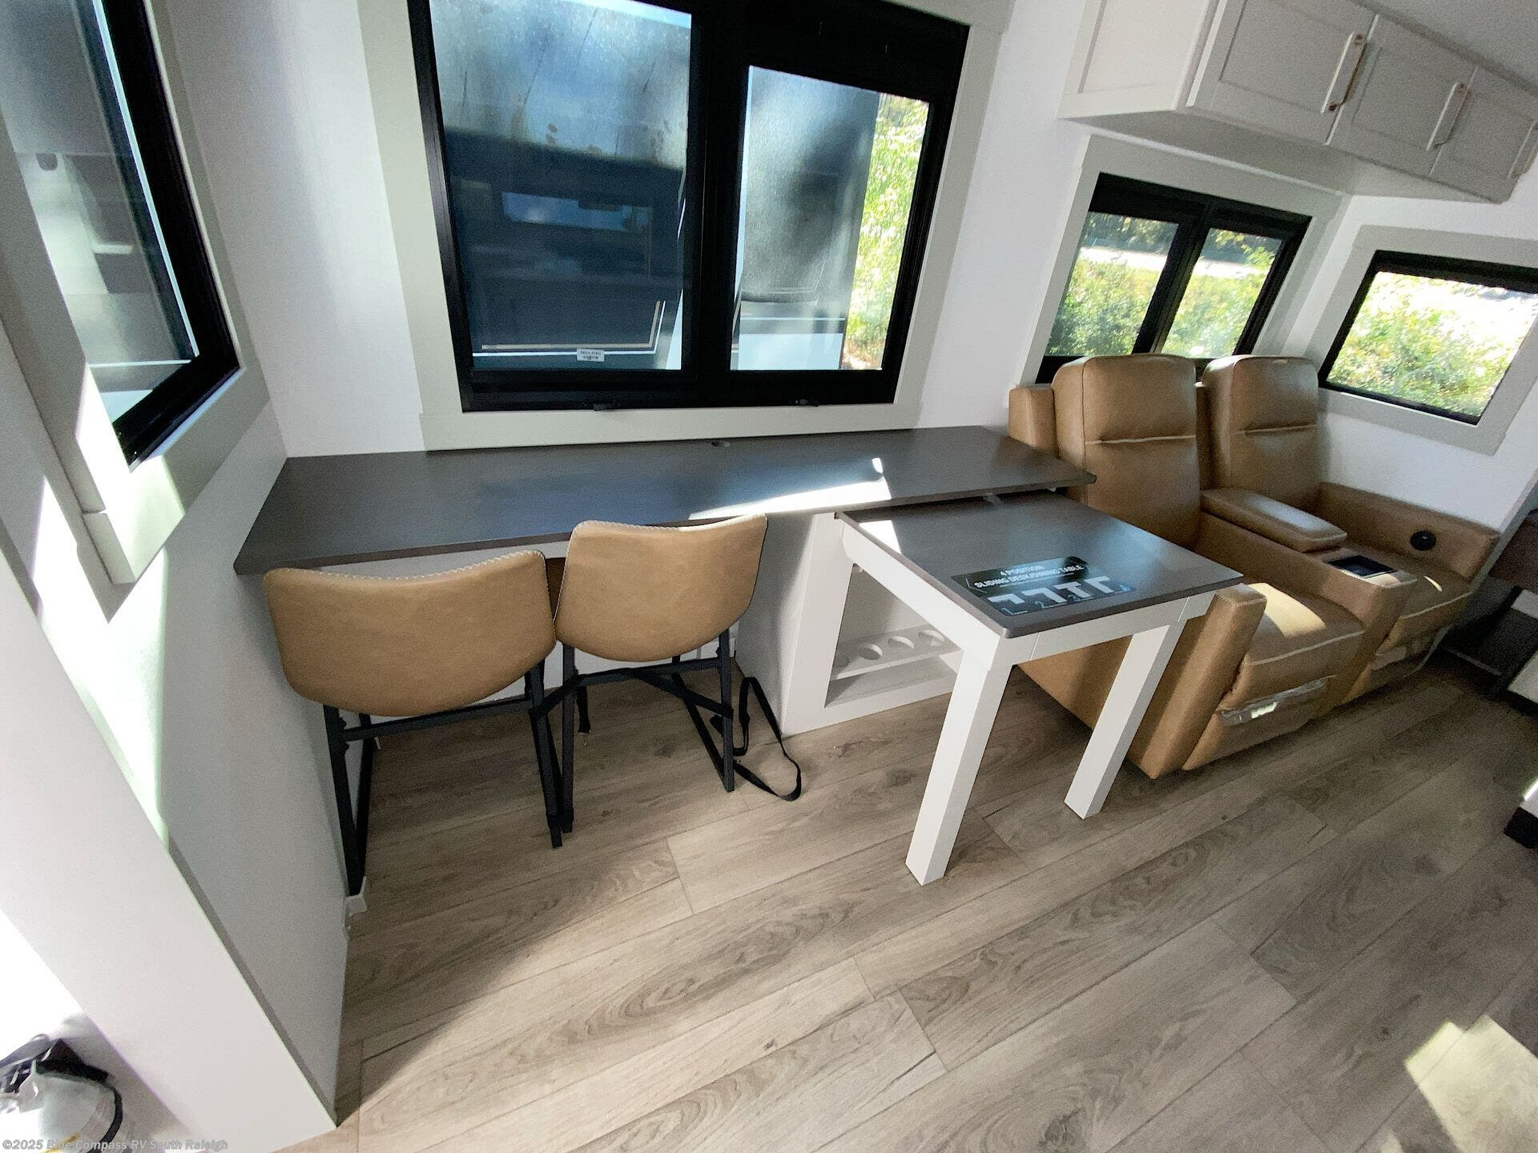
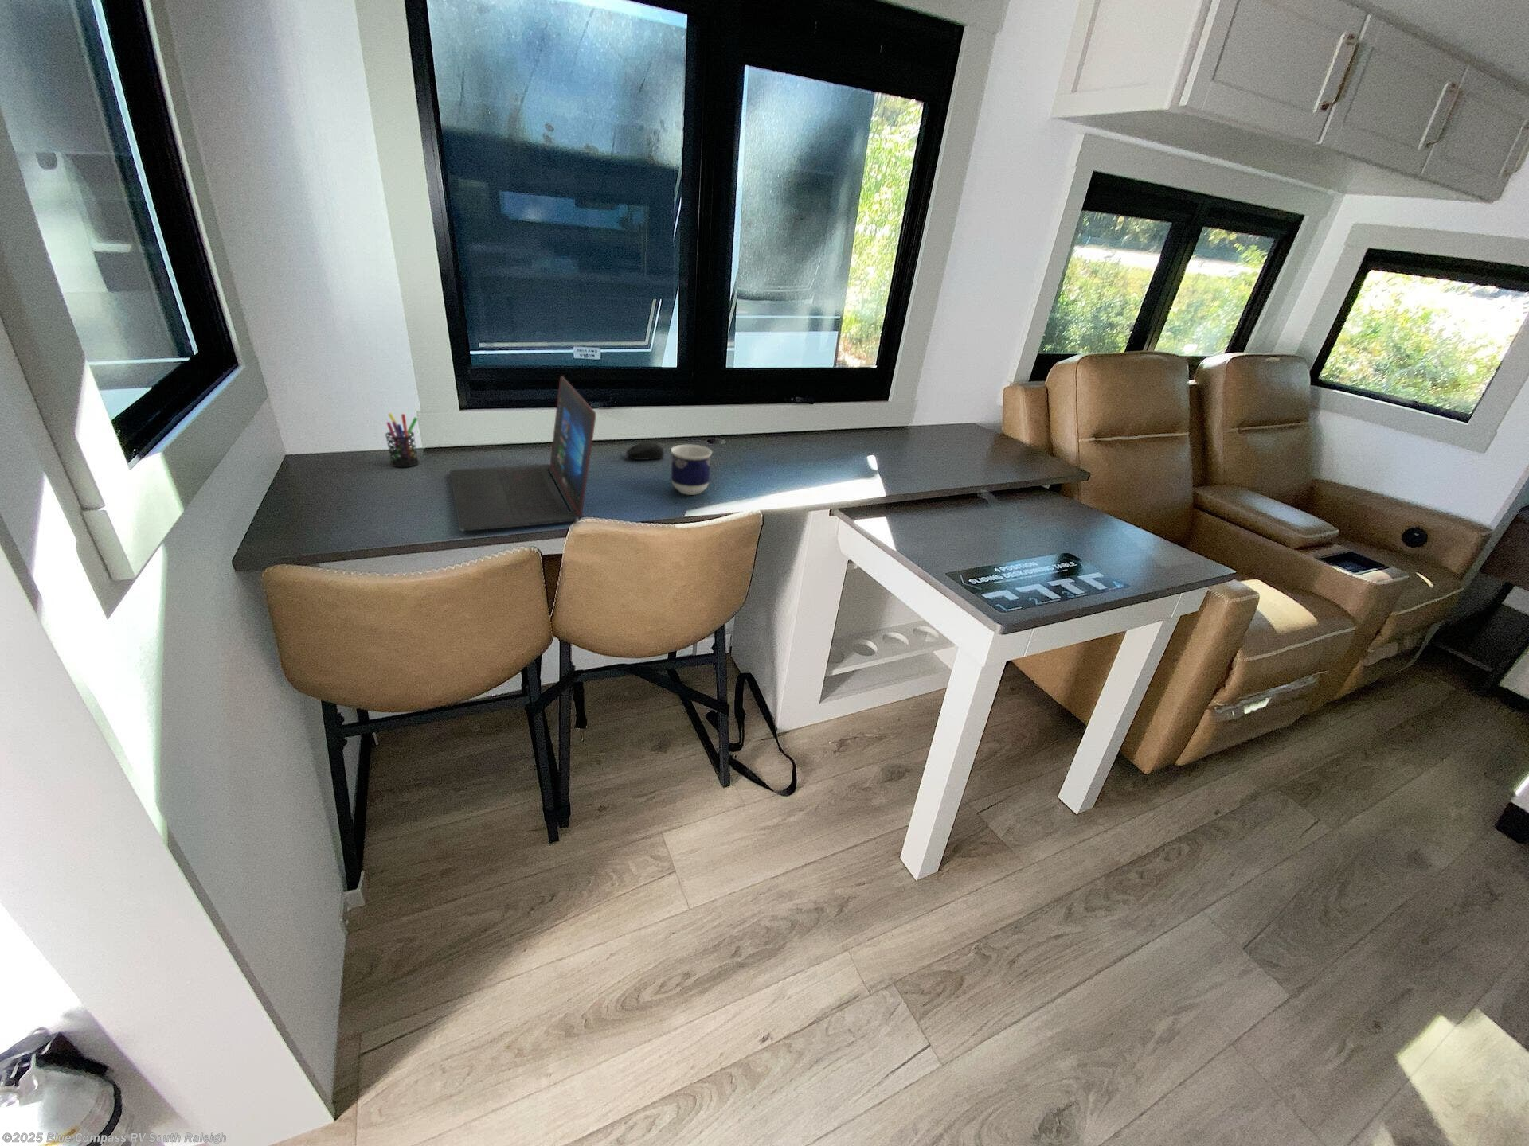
+ pen holder [384,412,420,468]
+ laptop [449,374,596,532]
+ computer mouse [625,441,665,461]
+ cup [669,444,713,496]
